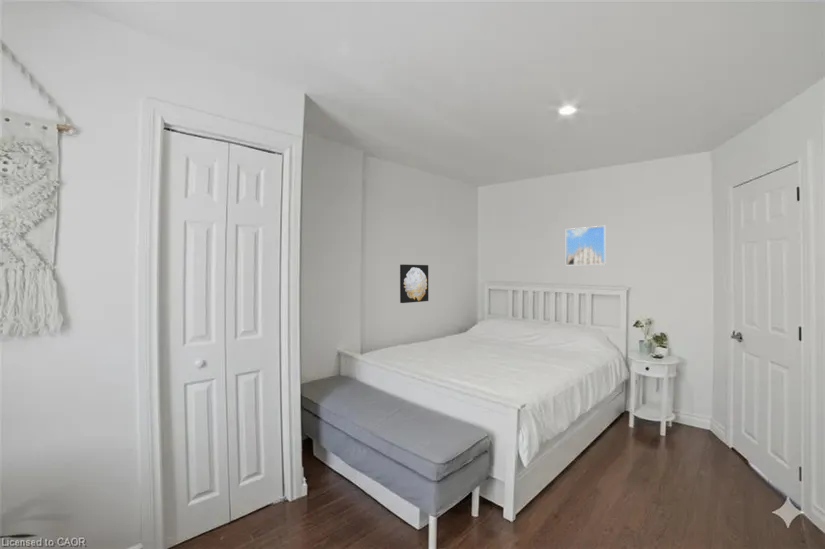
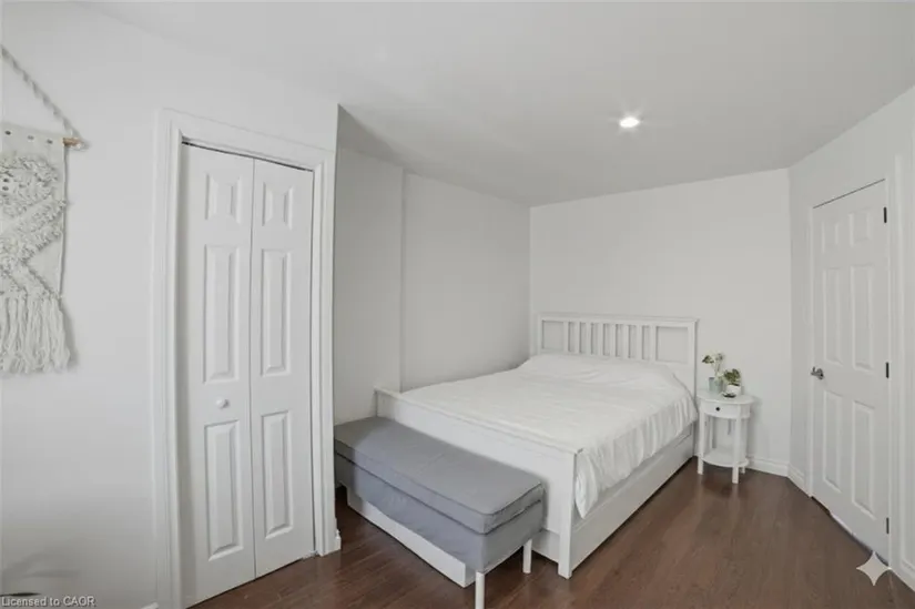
- wall art [399,263,429,304]
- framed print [565,225,607,266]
